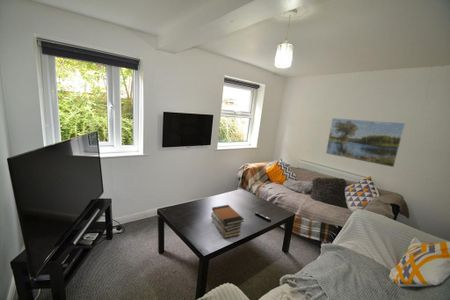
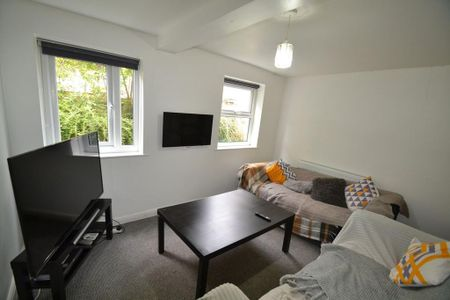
- book stack [210,204,245,239]
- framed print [325,117,406,168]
